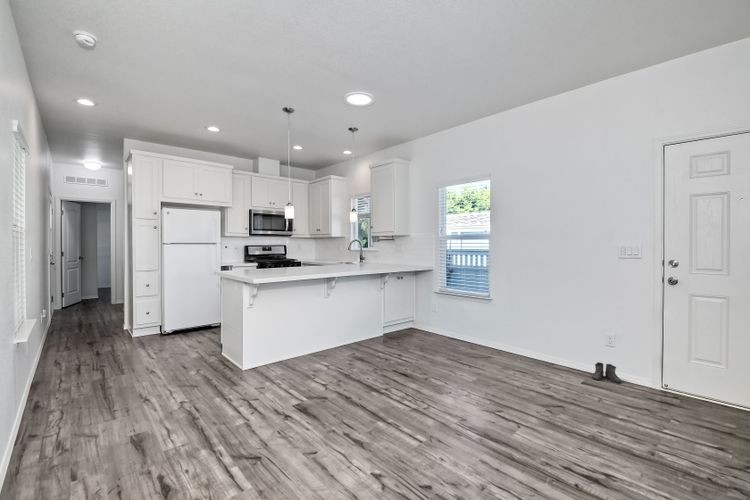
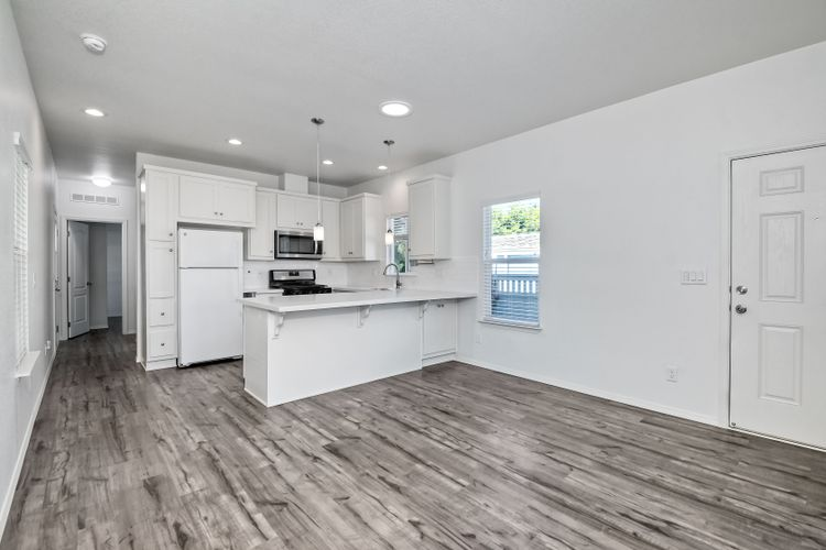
- boots [590,361,622,384]
